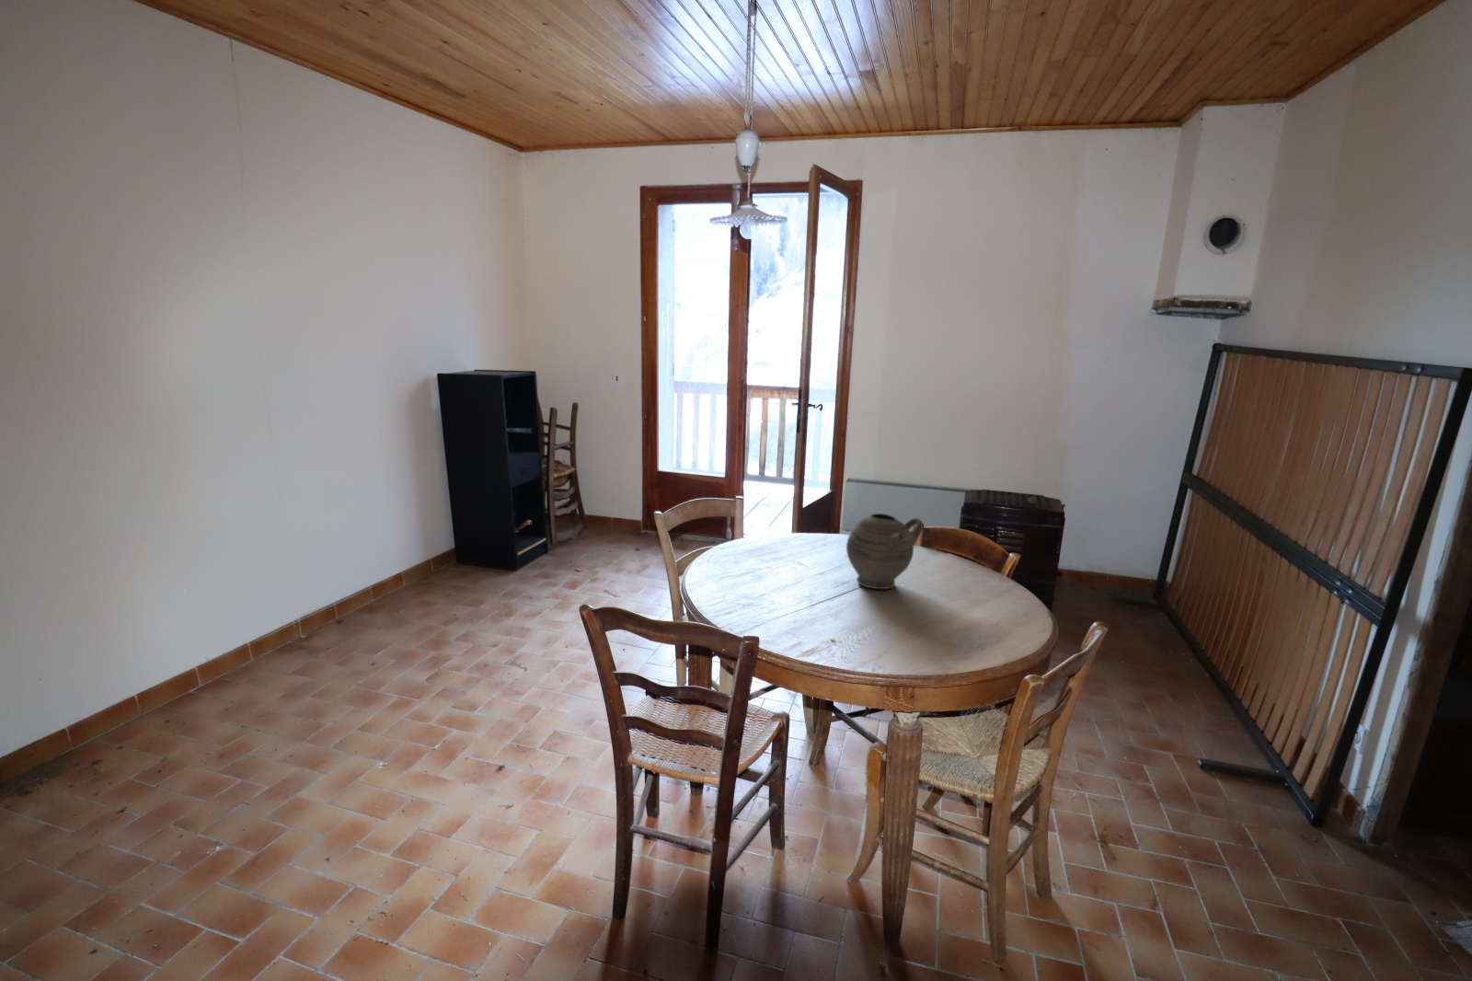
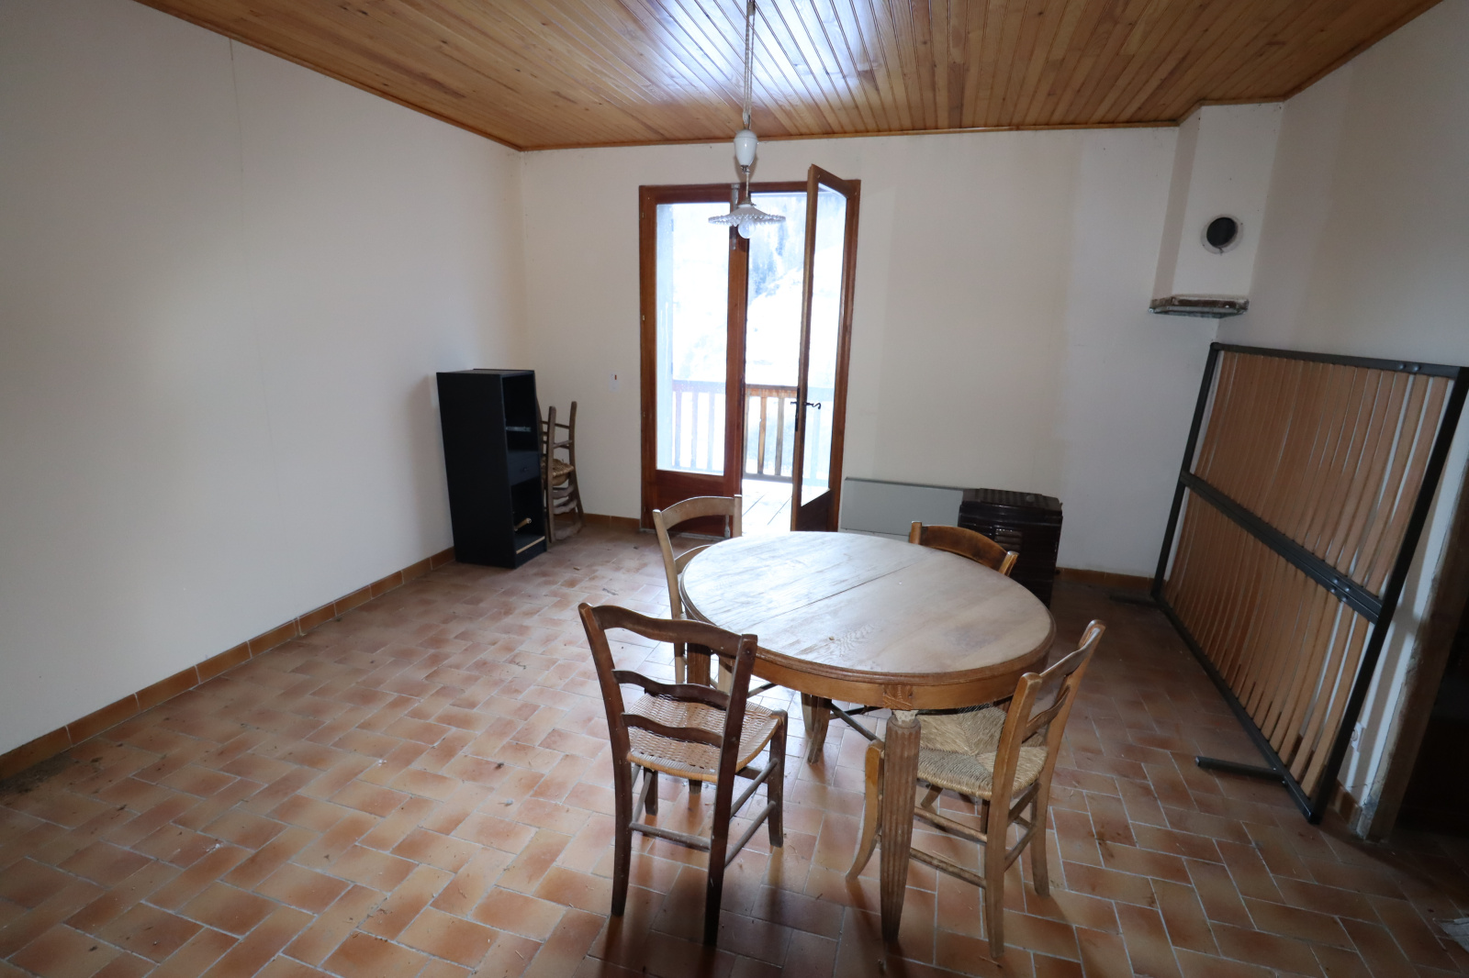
- ceramic jug [846,512,924,590]
